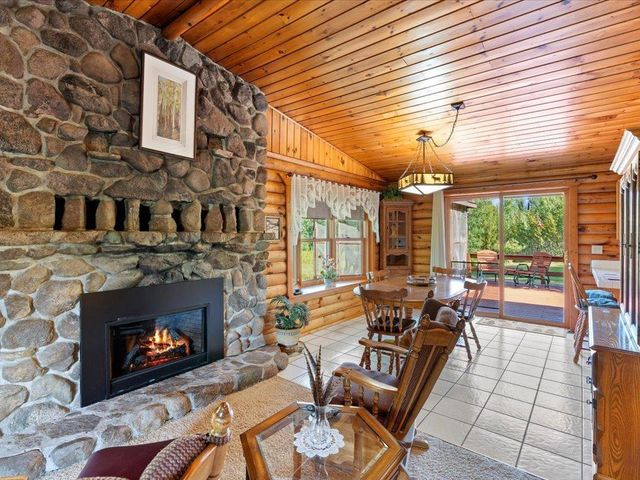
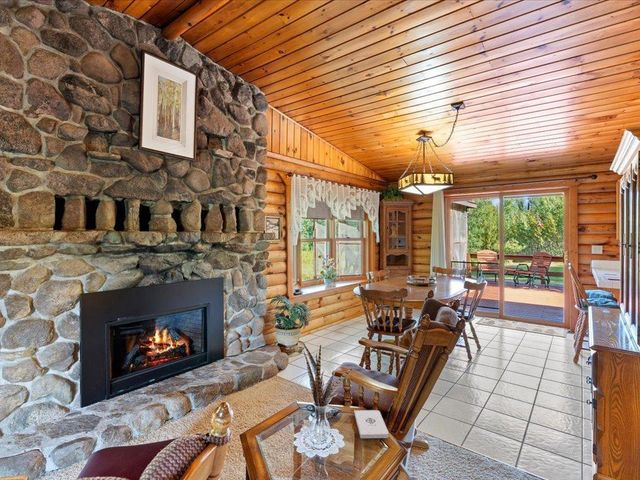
+ notepad [353,409,389,439]
